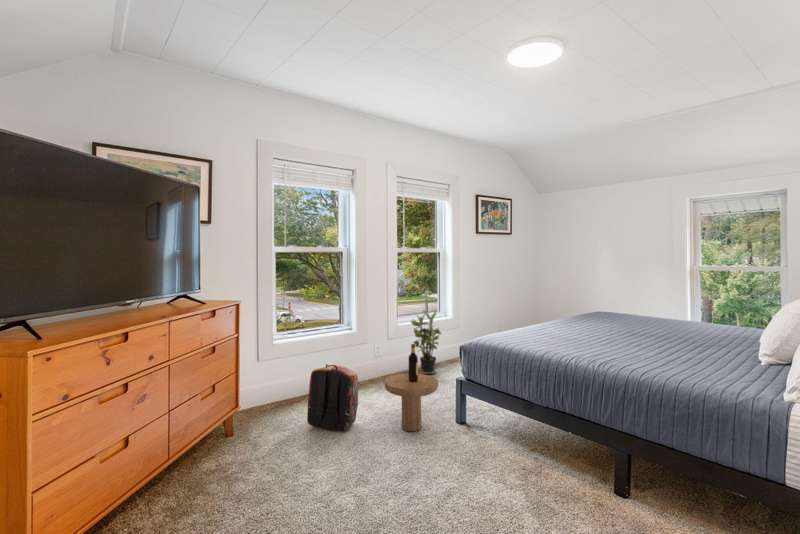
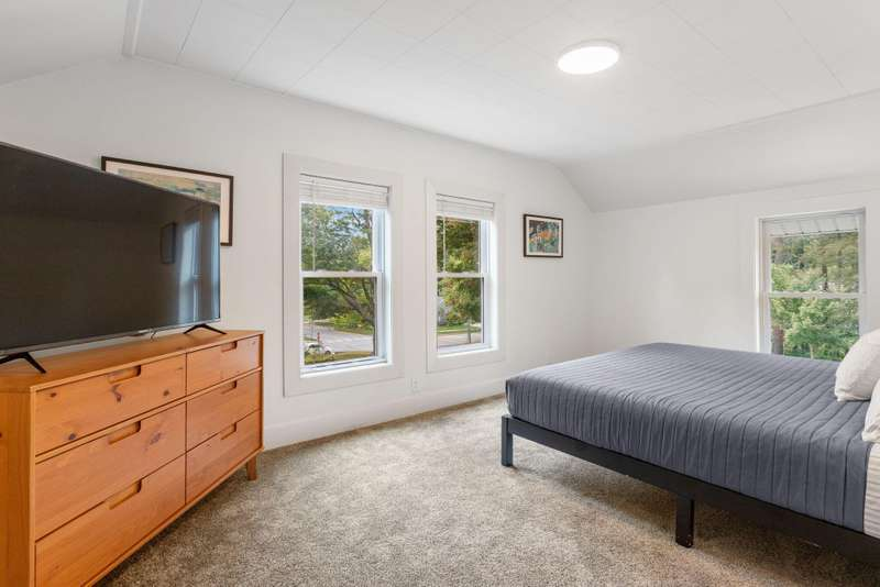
- side table [384,343,439,432]
- potted plant [410,309,442,375]
- backpack [306,363,359,432]
